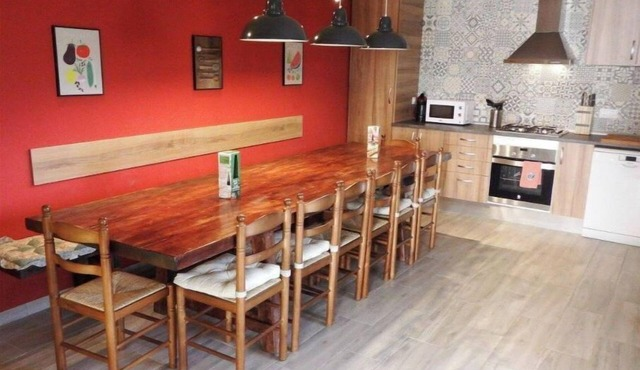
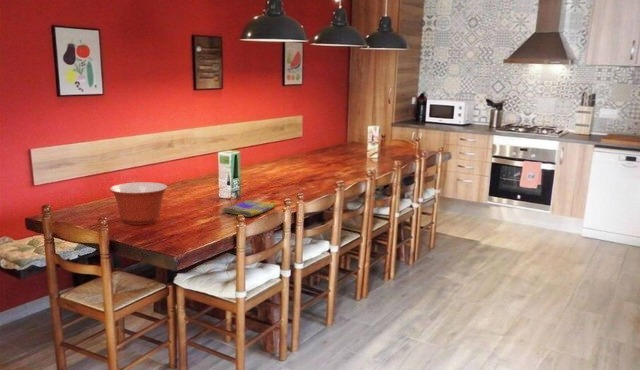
+ dish towel [221,199,277,218]
+ mixing bowl [109,181,169,226]
